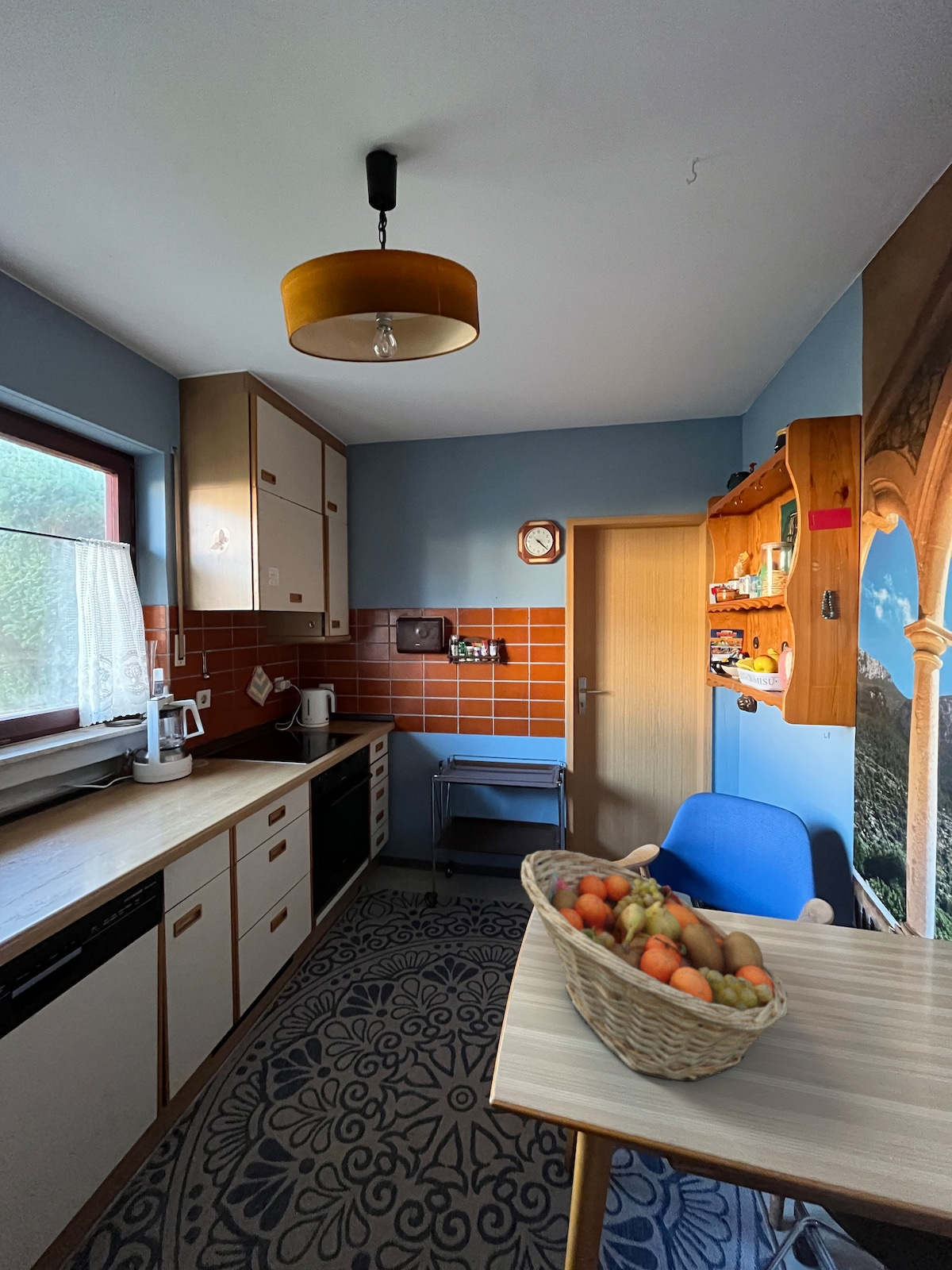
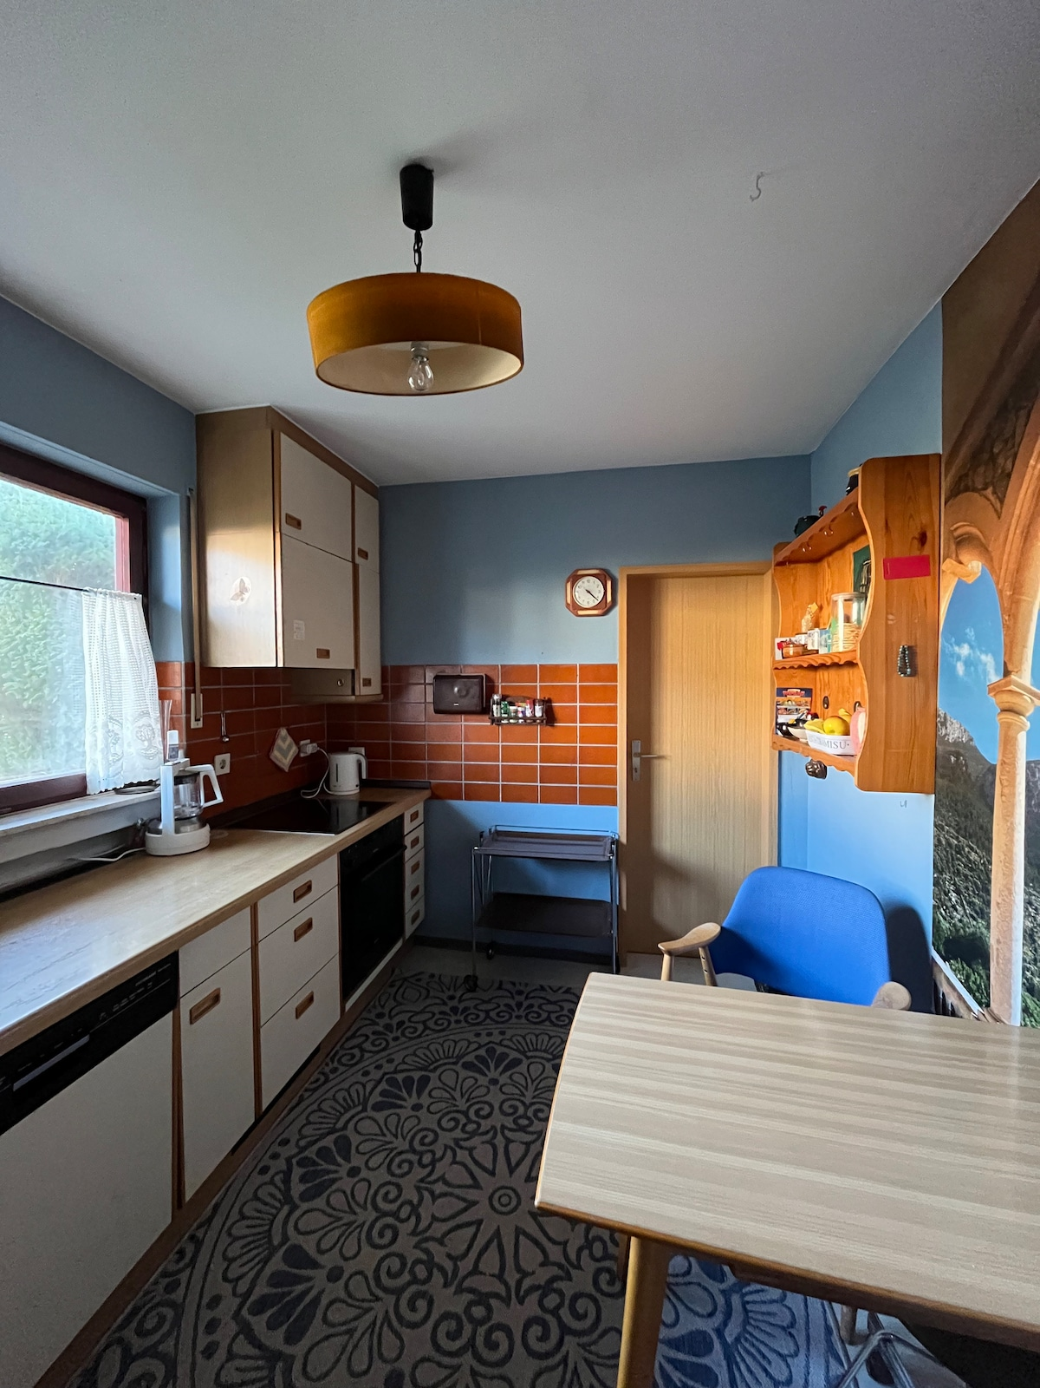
- fruit basket [520,849,790,1082]
